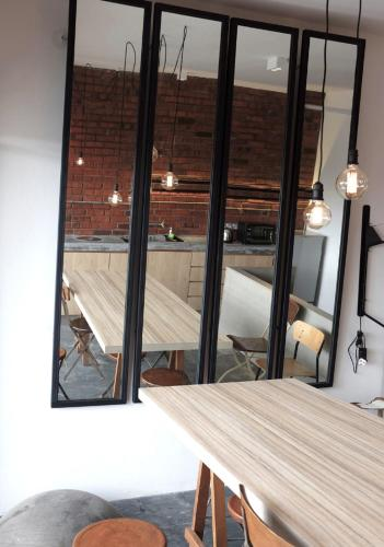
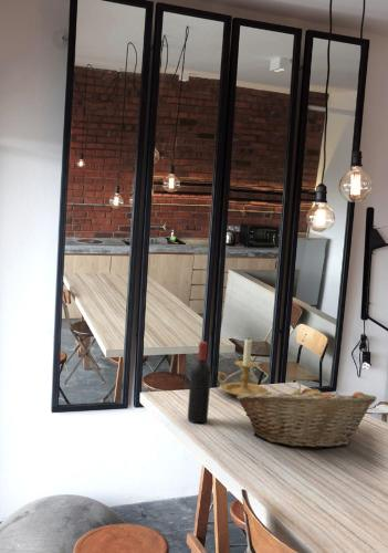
+ candle holder [217,336,269,397]
+ fruit basket [234,382,377,449]
+ wine bottle [187,341,212,424]
